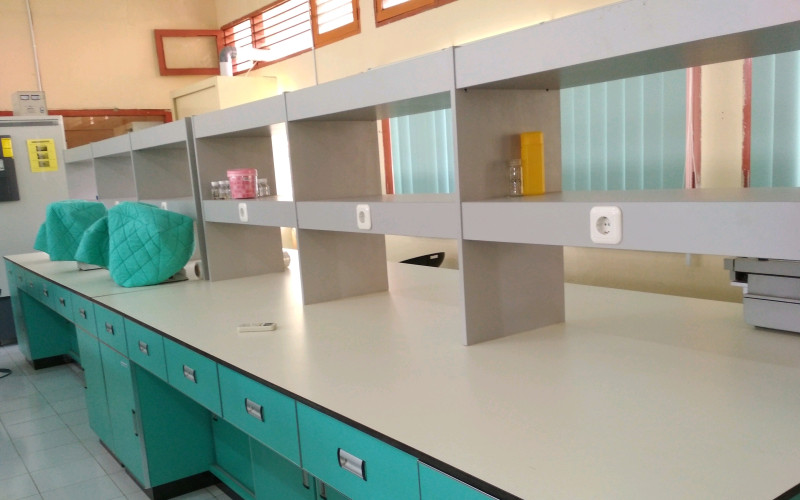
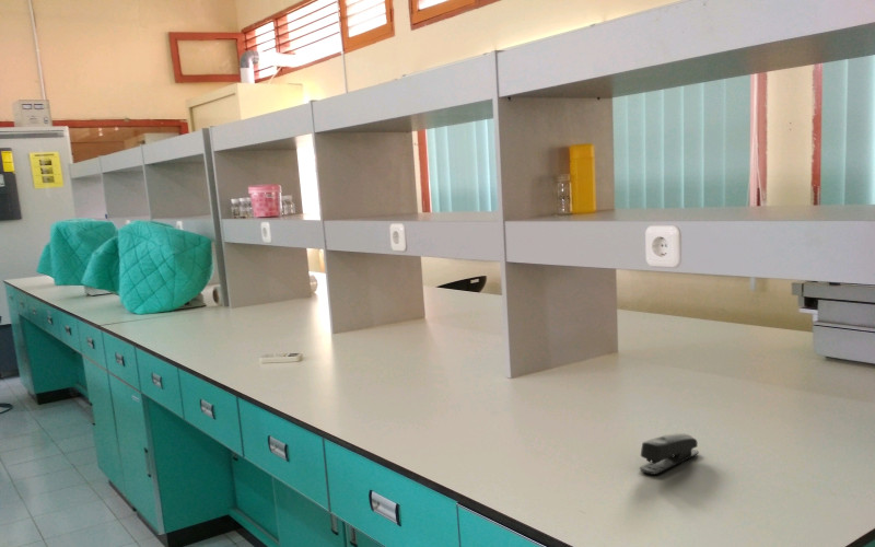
+ stapler [639,432,700,476]
